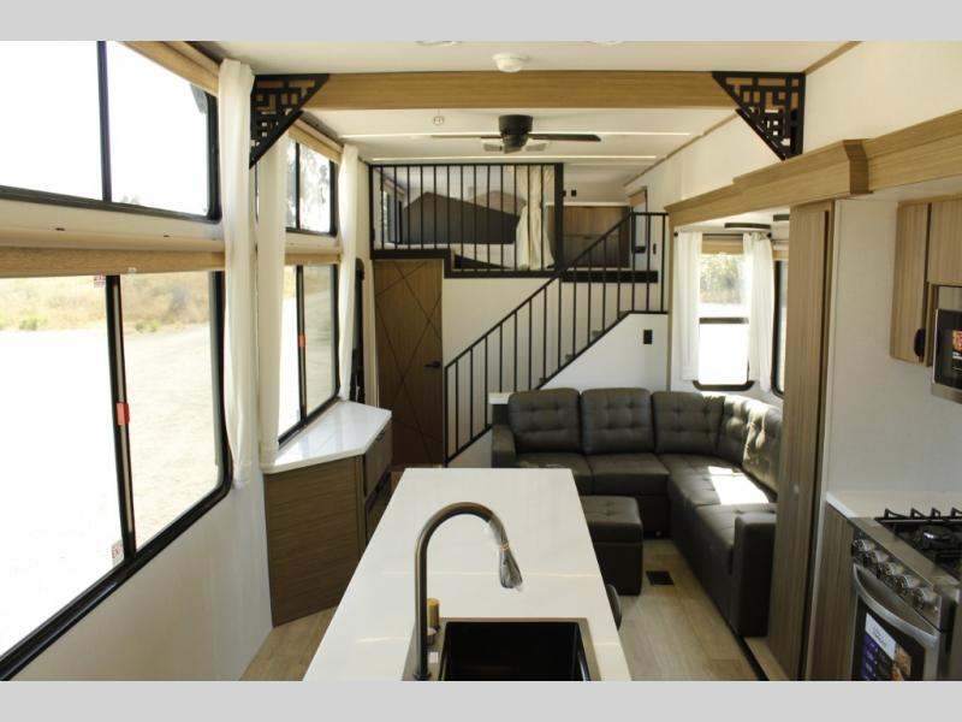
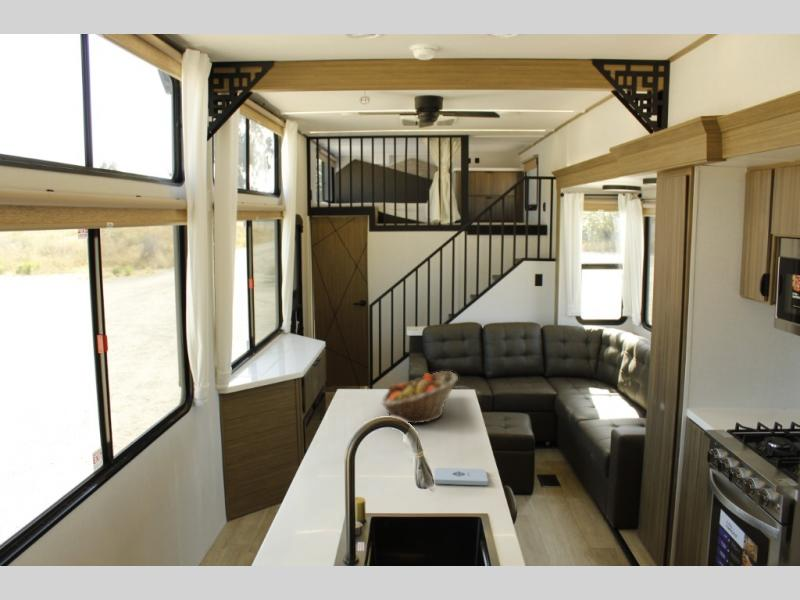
+ notepad [433,467,489,486]
+ fruit basket [381,370,459,425]
